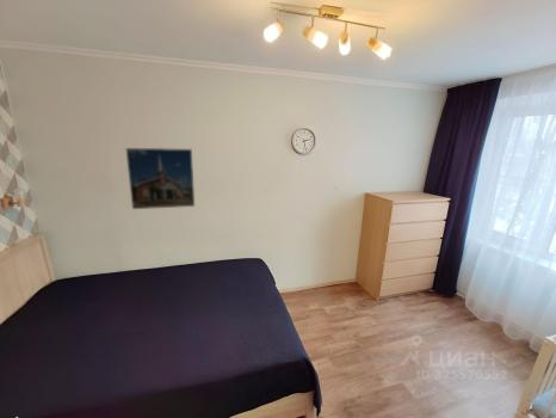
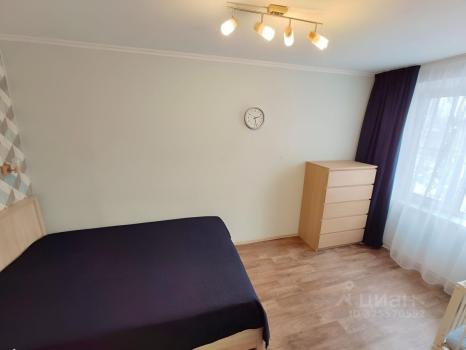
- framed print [124,147,196,210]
